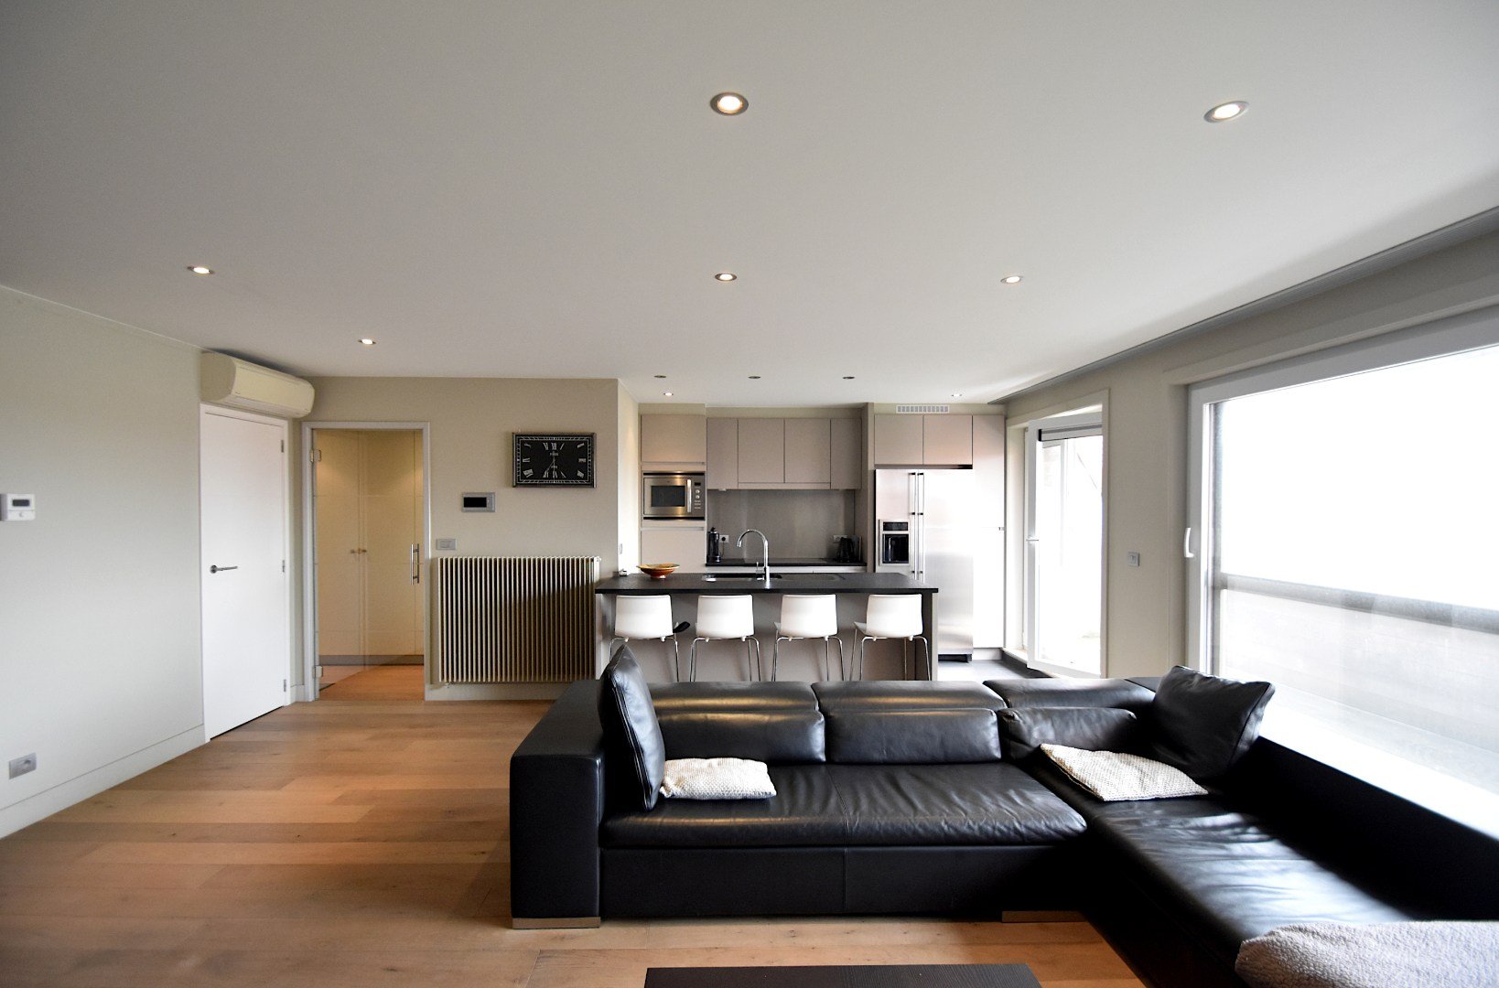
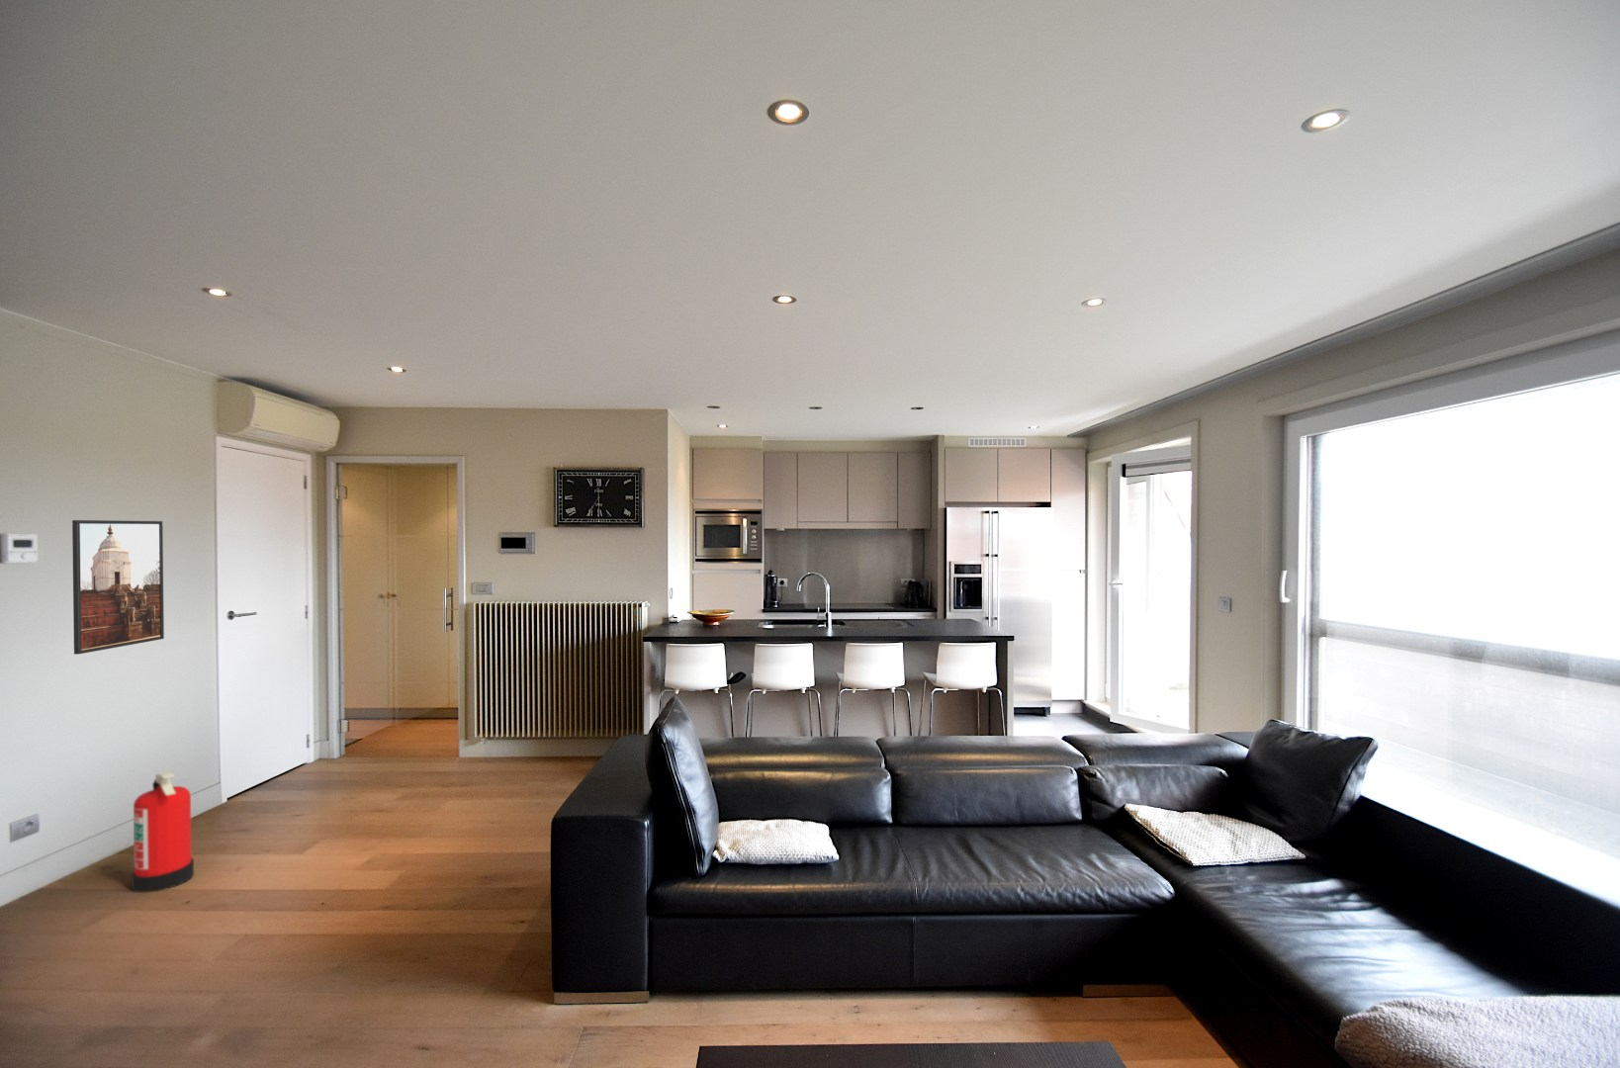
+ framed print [72,520,166,656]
+ fire extinguisher [131,771,194,894]
